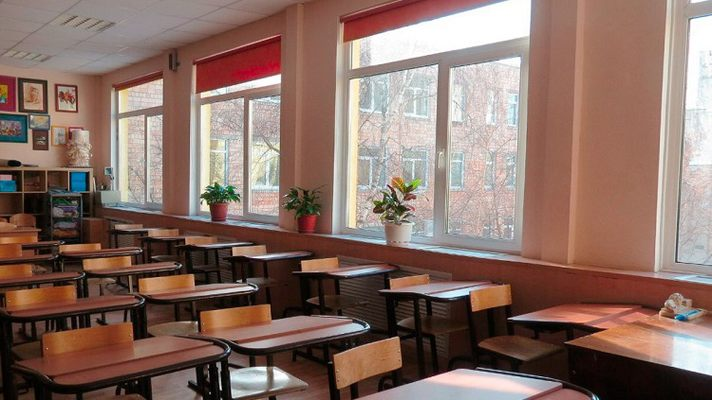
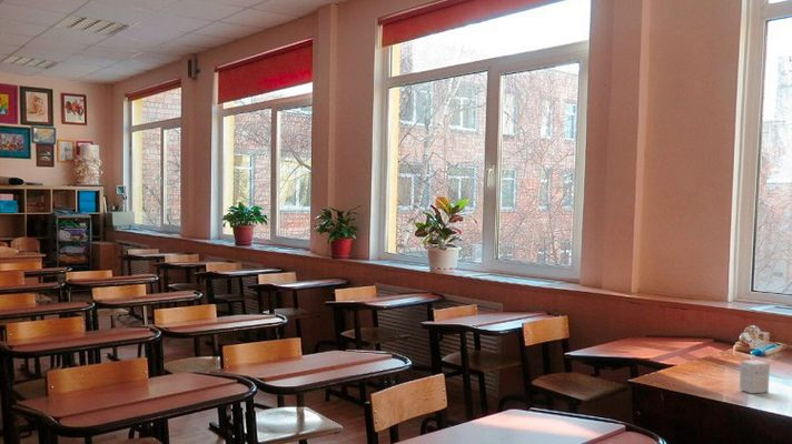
+ small box [739,359,771,394]
